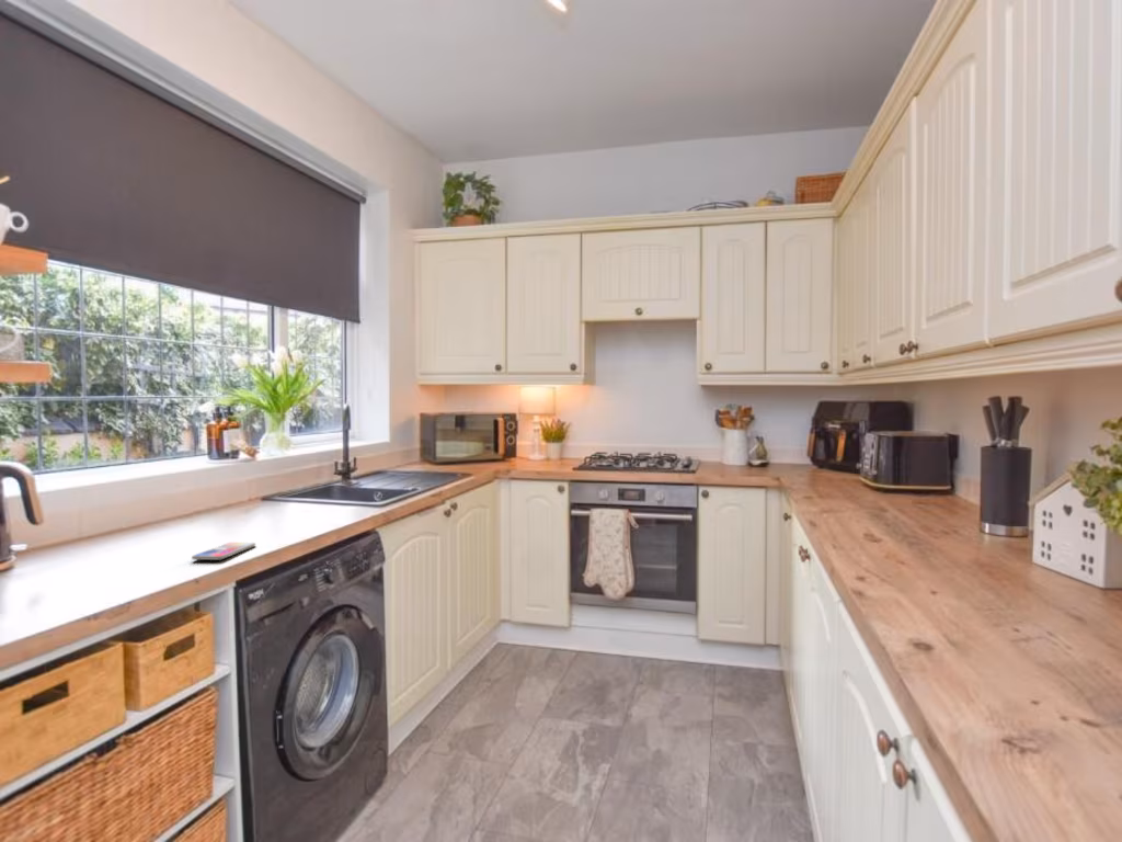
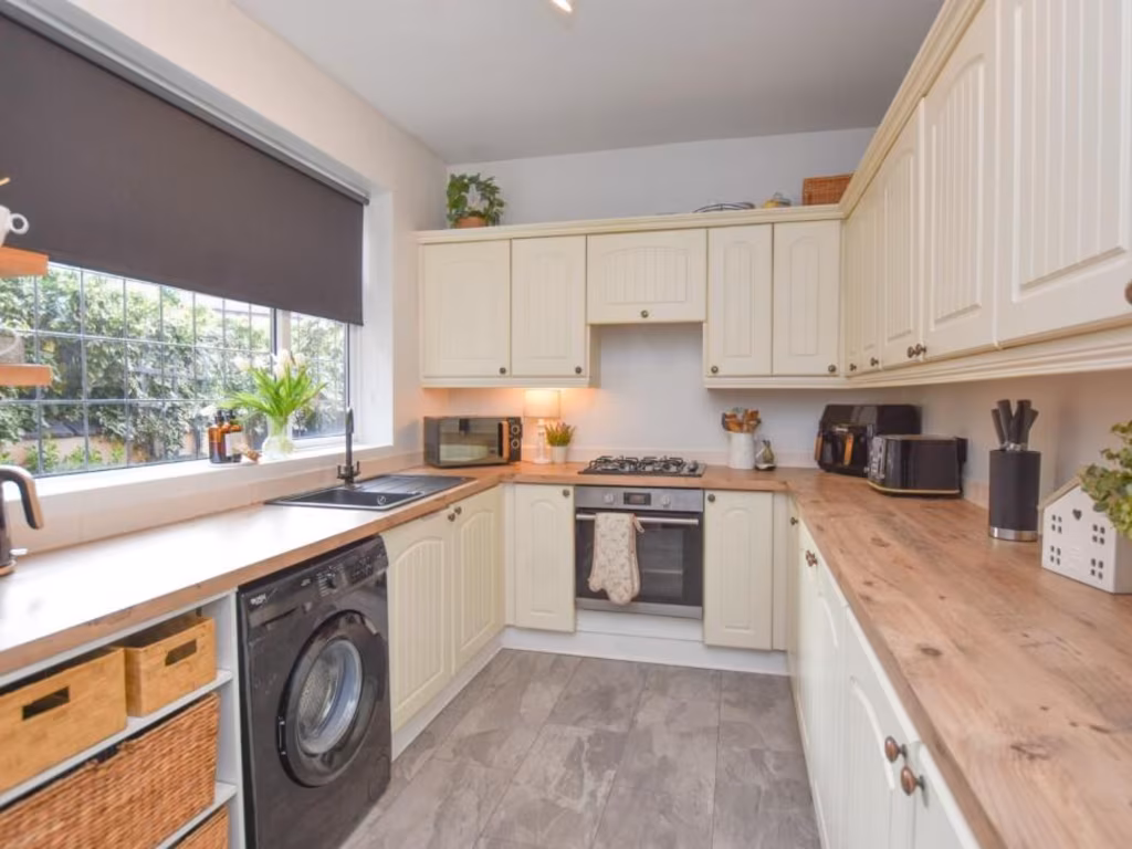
- smartphone [191,542,256,561]
